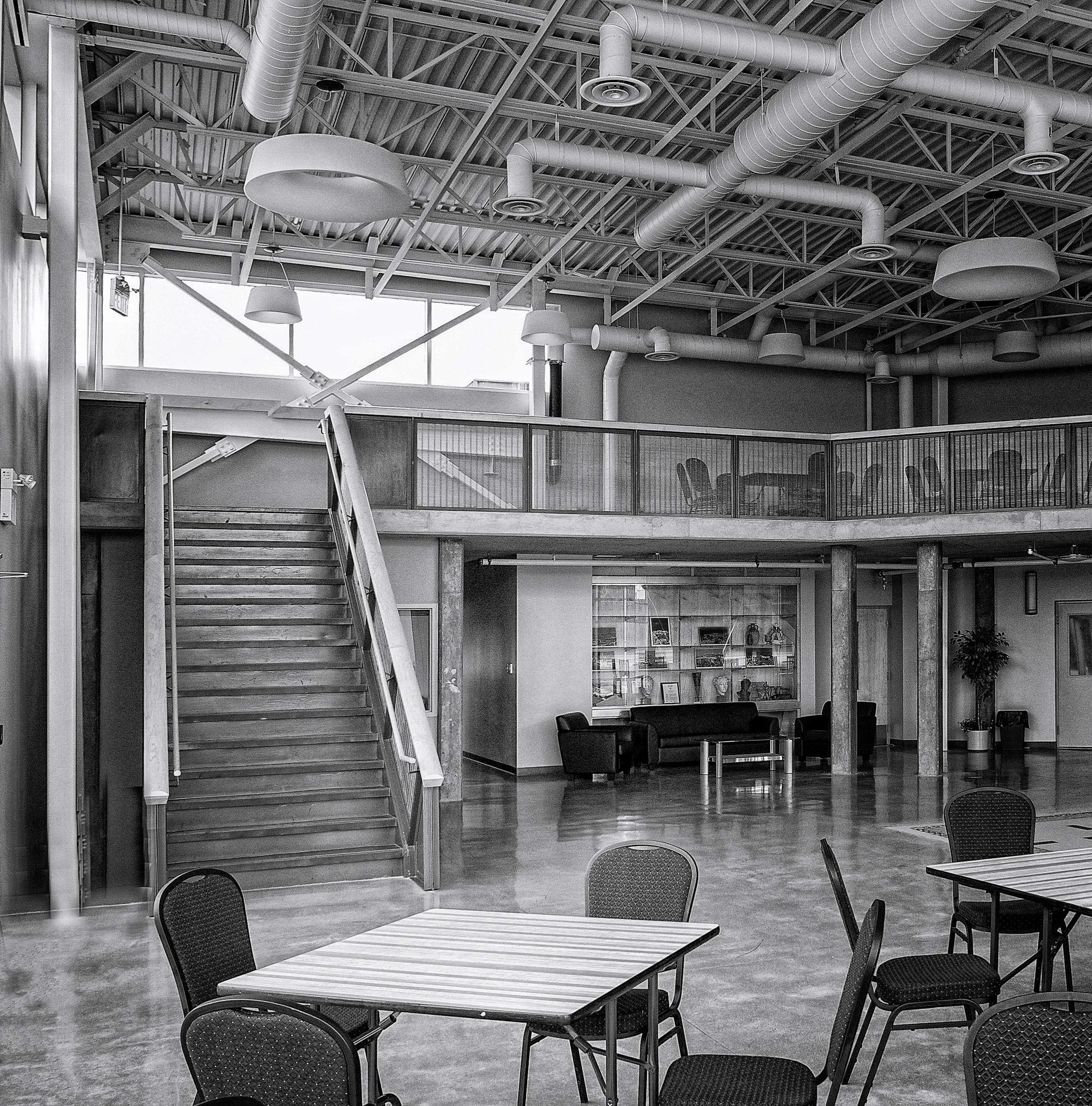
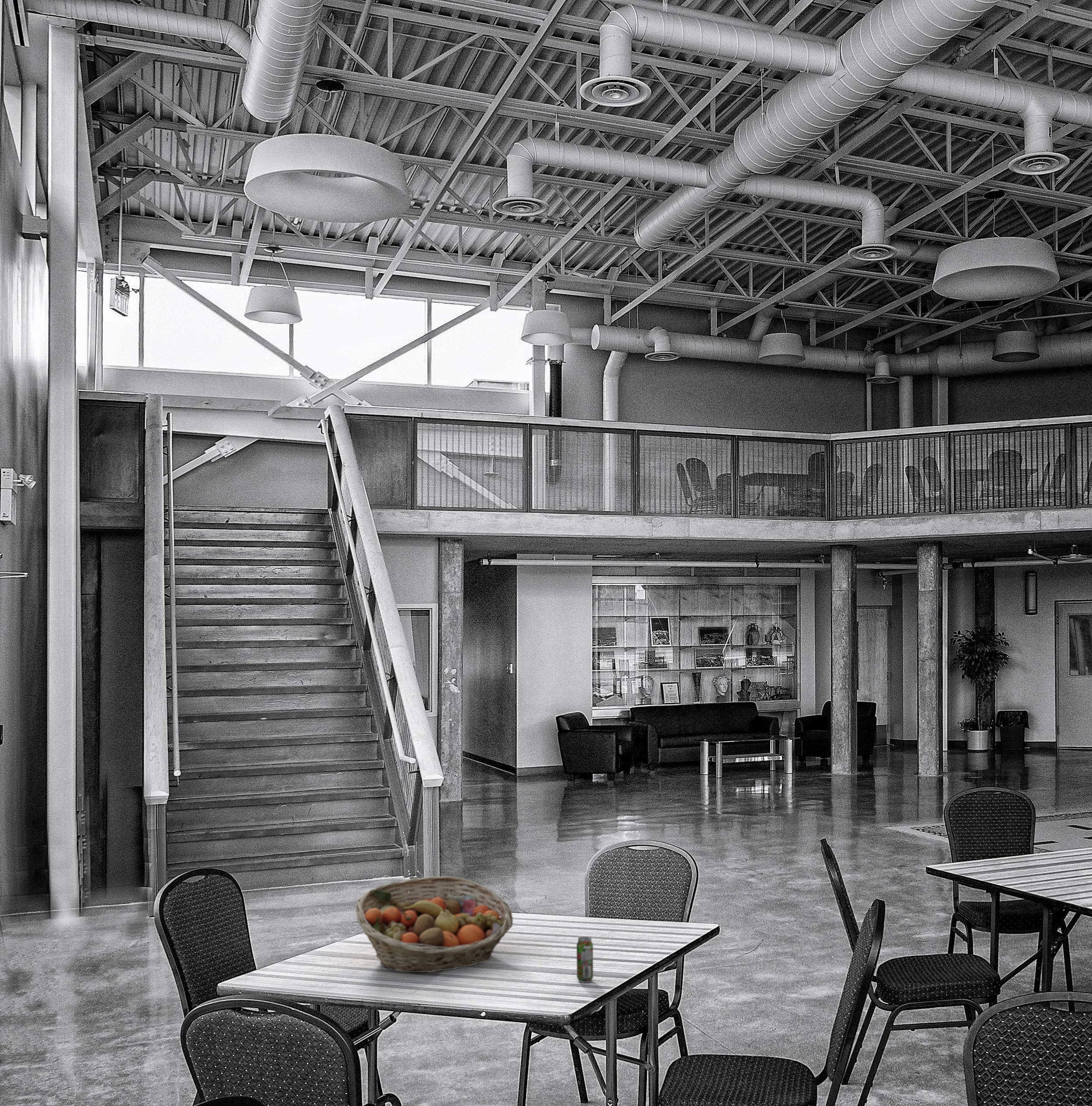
+ fruit basket [355,876,513,973]
+ beverage can [576,936,594,983]
